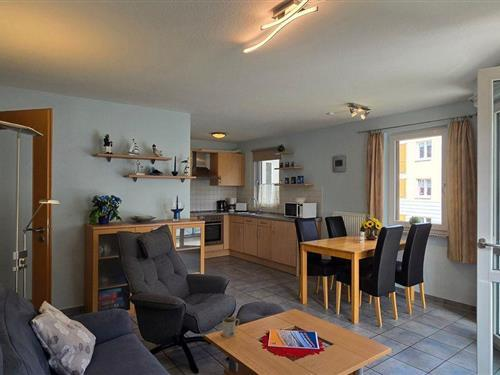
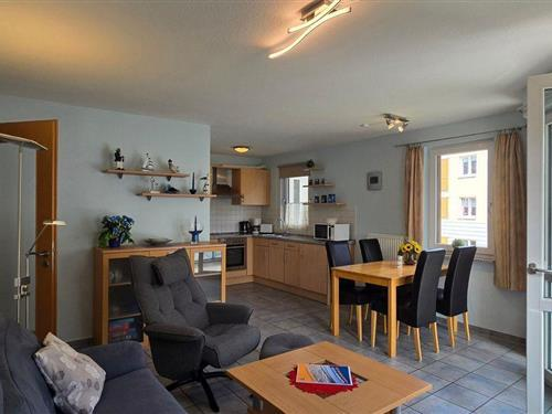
- mug [222,317,240,338]
